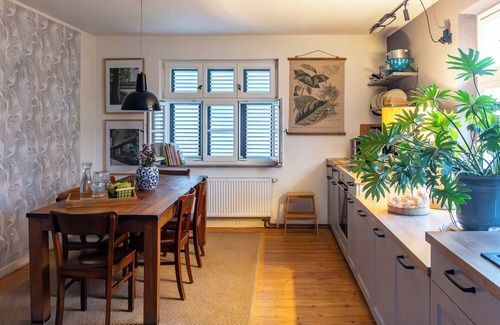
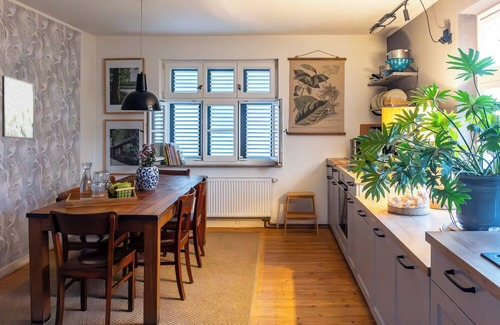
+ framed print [1,75,35,140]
